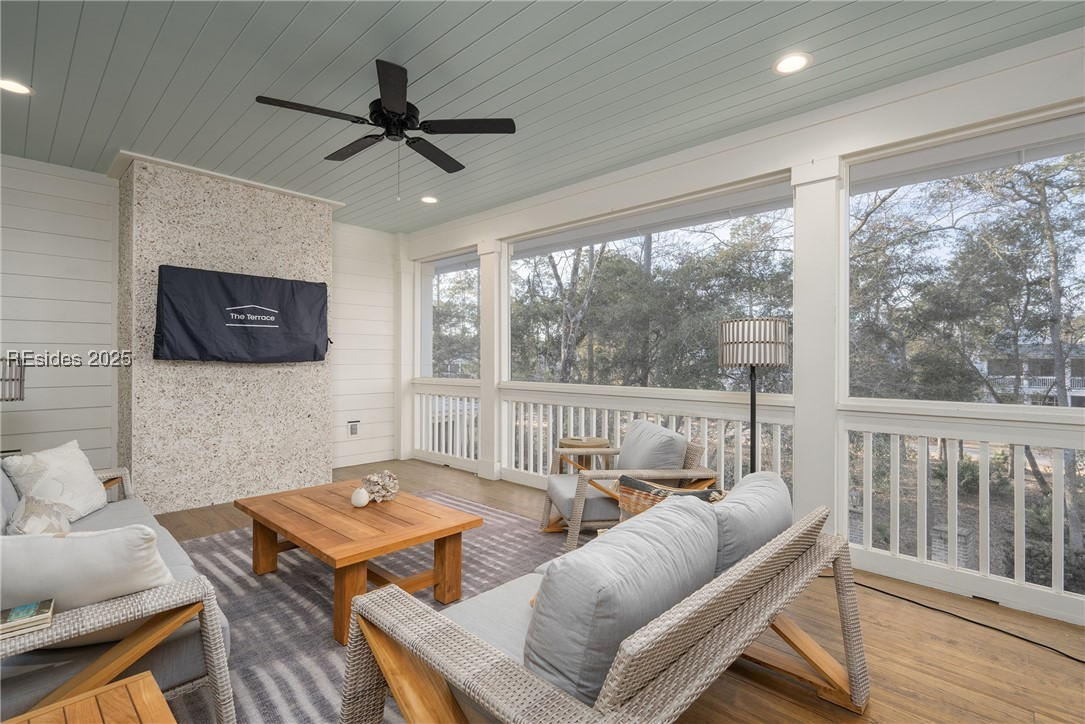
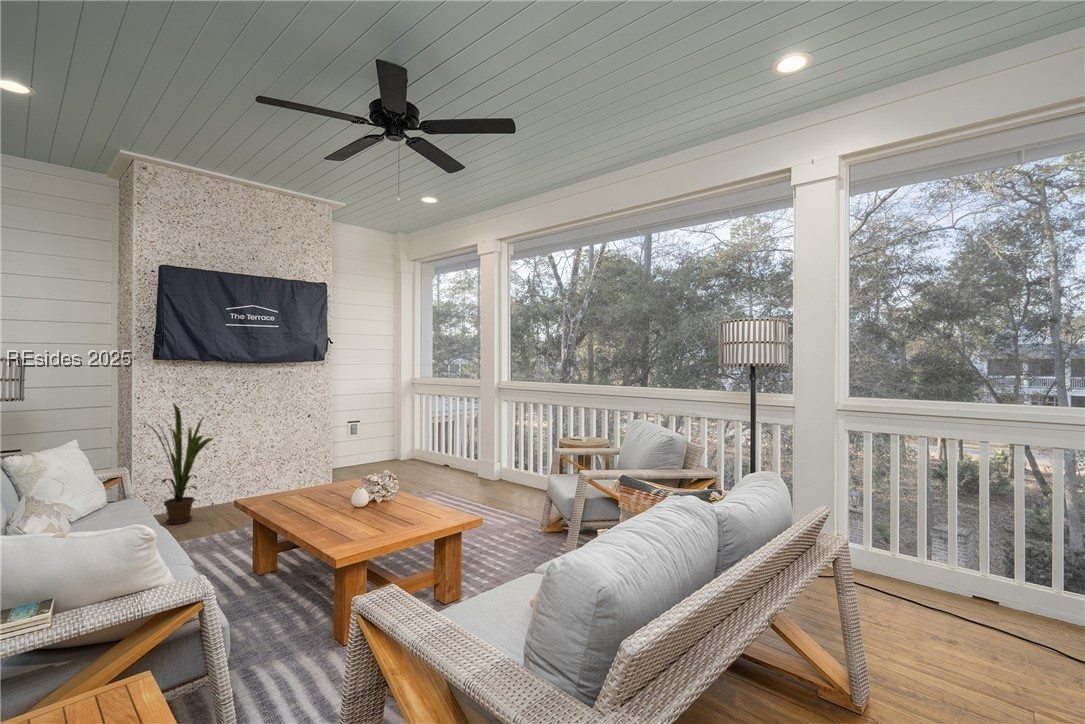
+ house plant [139,402,216,525]
